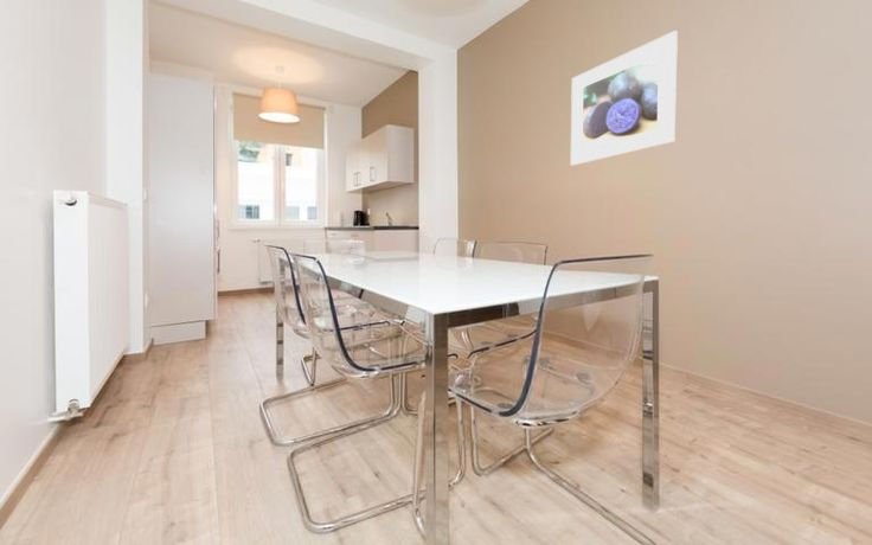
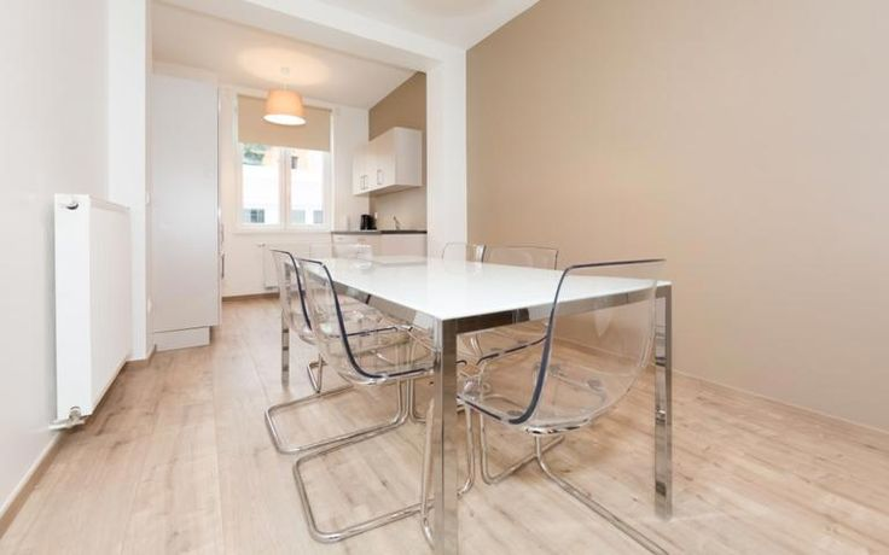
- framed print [570,30,679,167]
